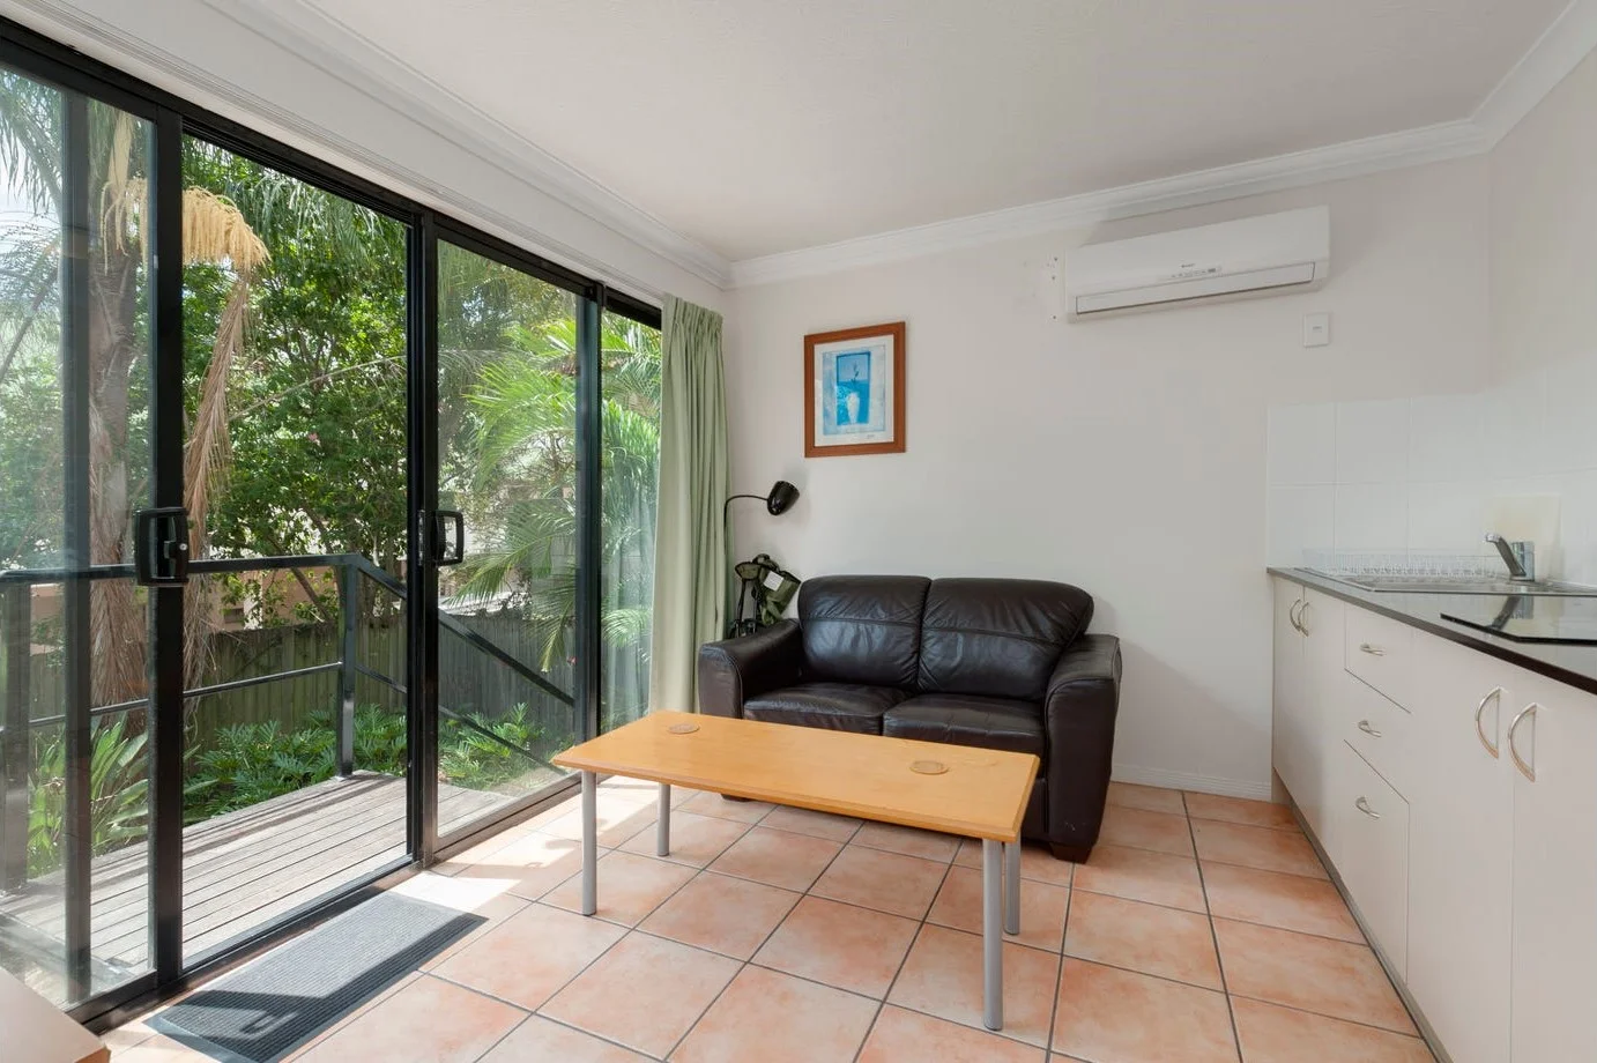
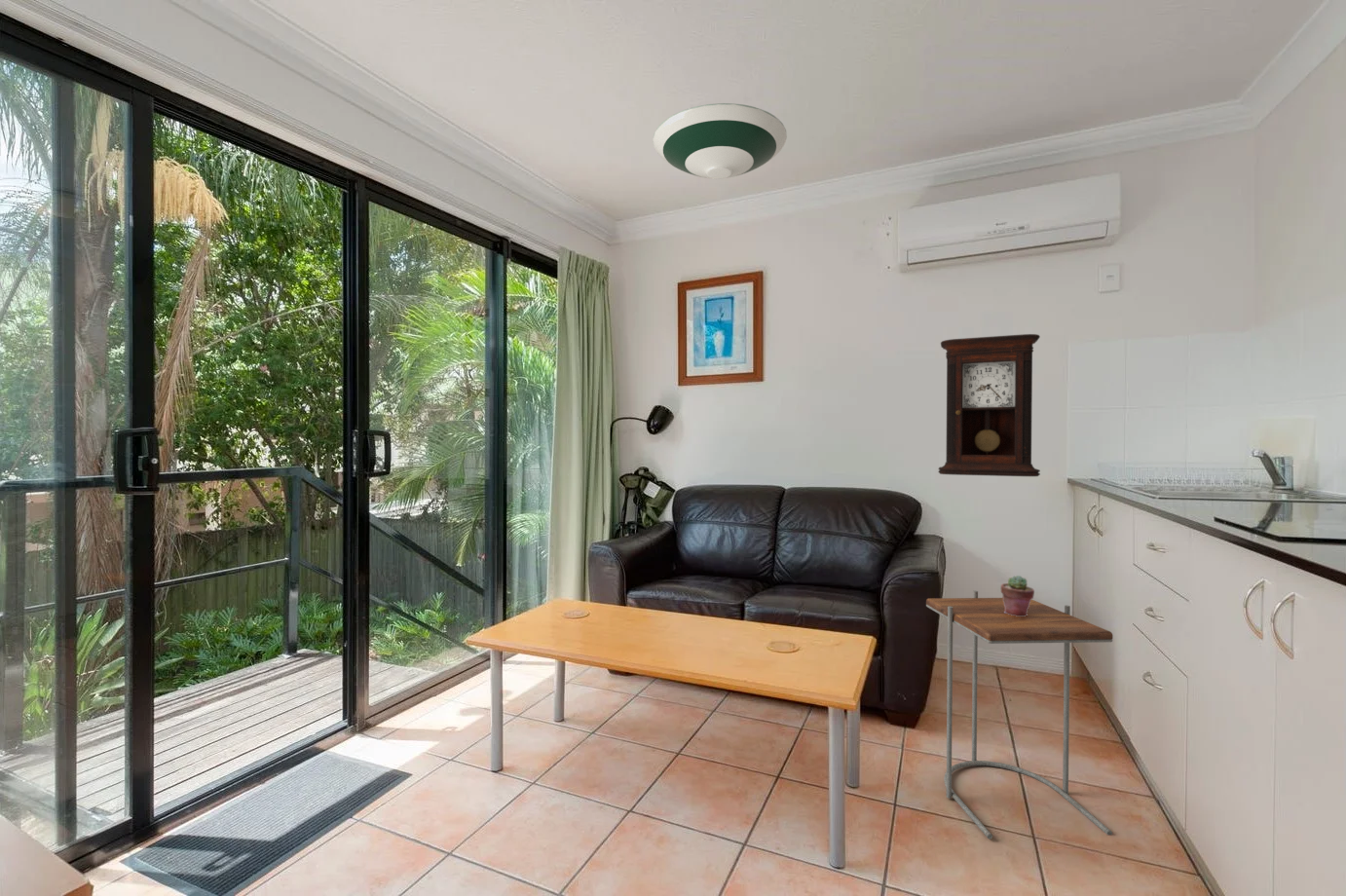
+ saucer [653,102,788,180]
+ potted succulent [999,575,1035,616]
+ side table [925,589,1114,840]
+ pendulum clock [937,333,1041,477]
